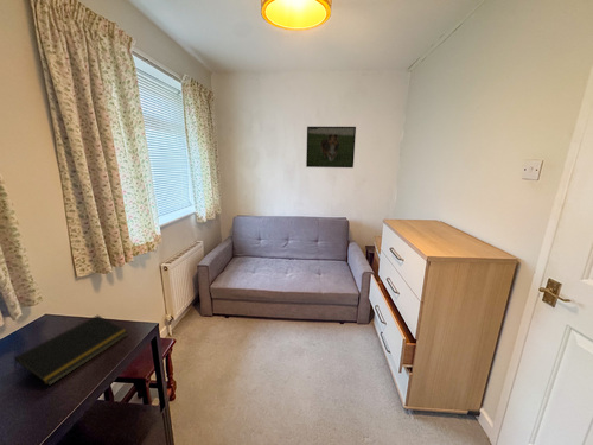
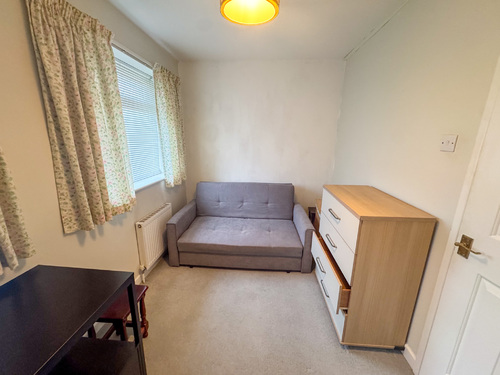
- notepad [13,314,129,387]
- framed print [305,126,357,169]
